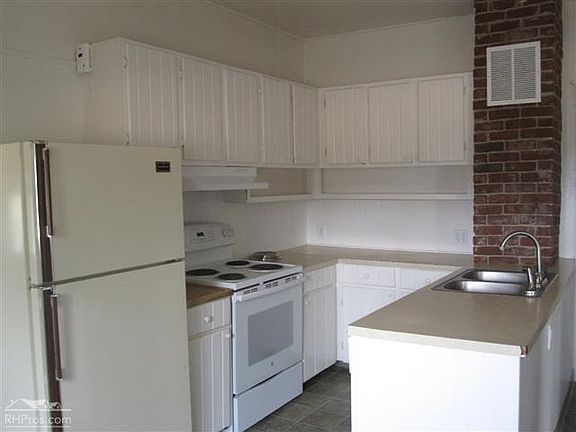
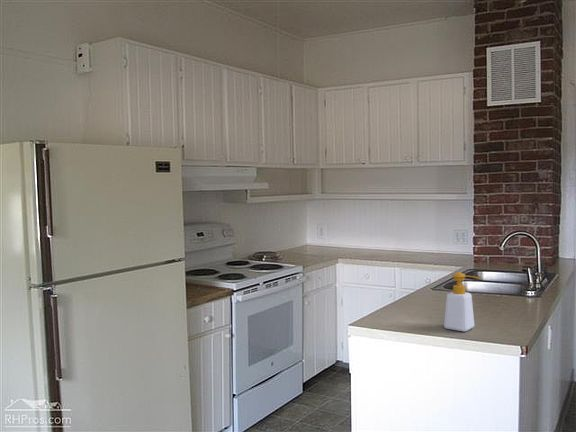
+ soap bottle [443,272,483,332]
